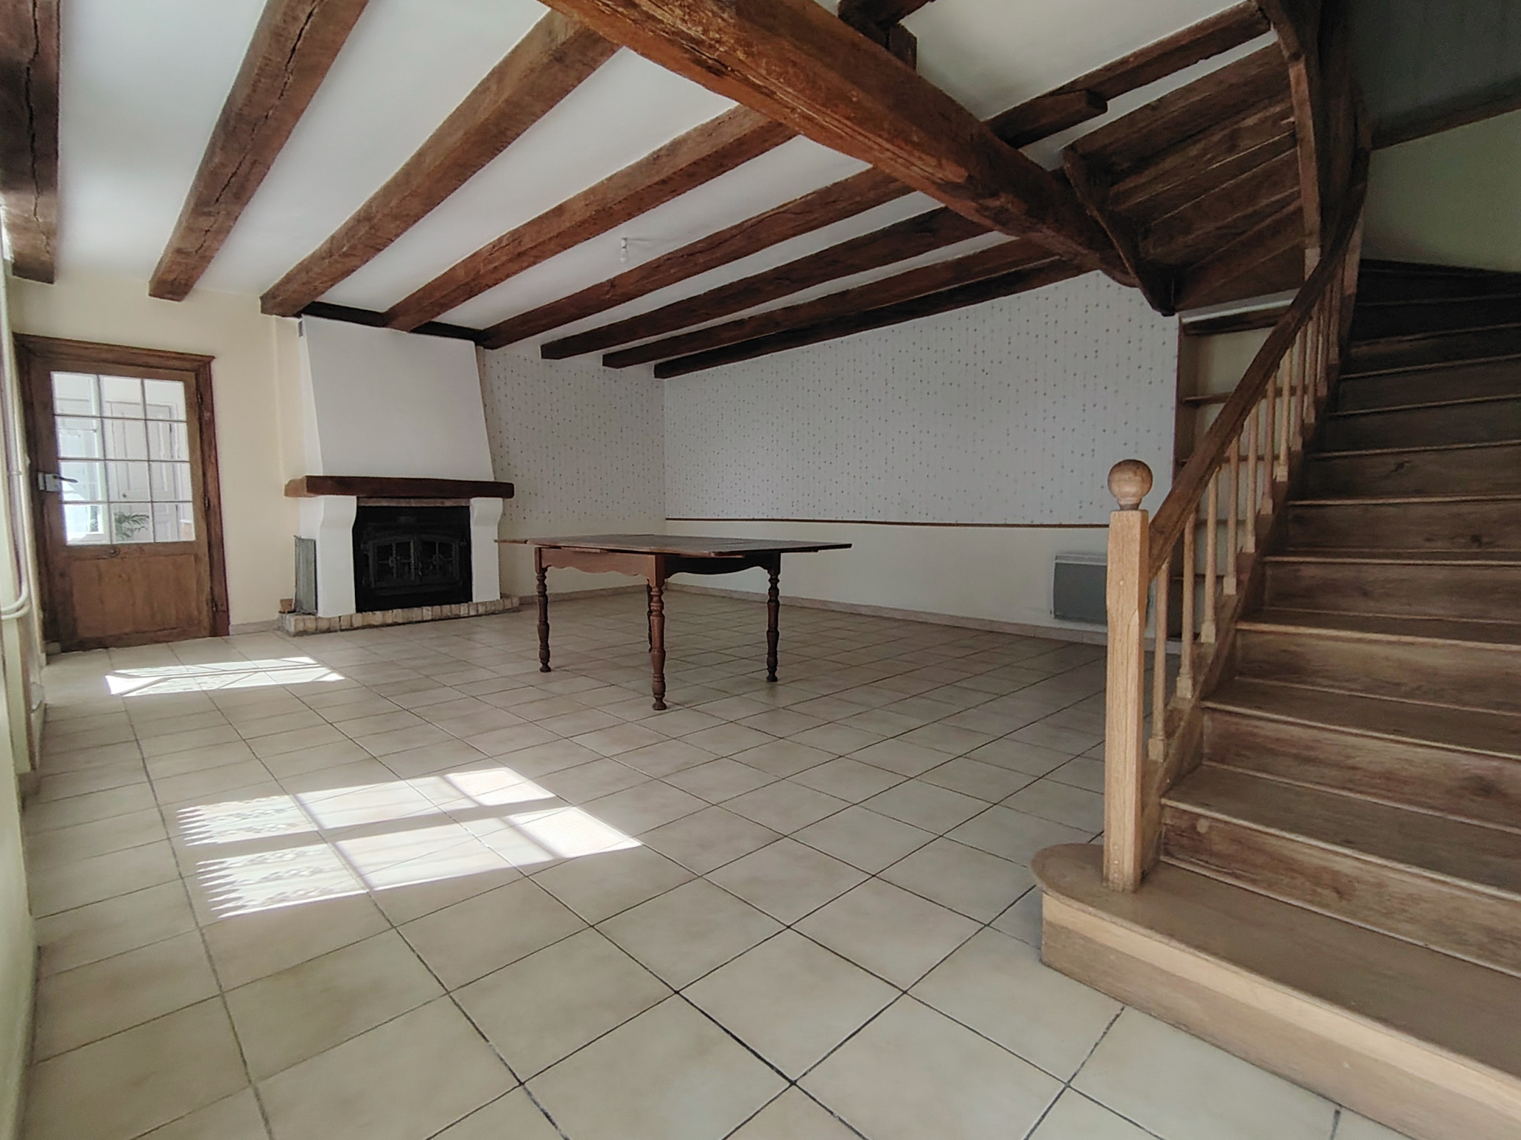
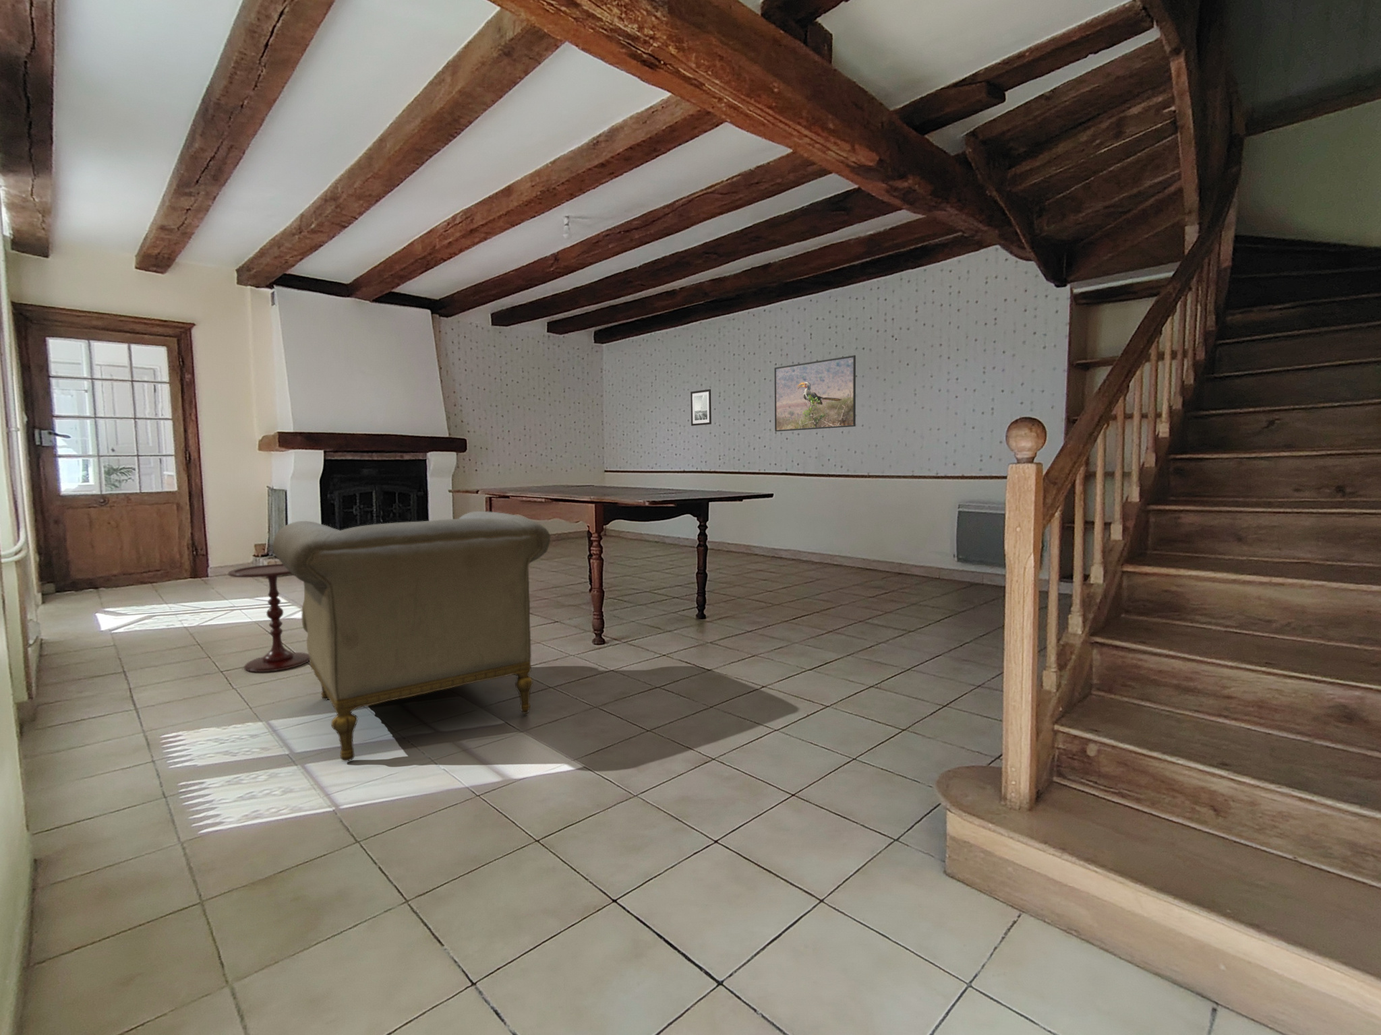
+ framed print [773,354,857,432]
+ wall art [689,389,712,426]
+ side table [227,563,310,673]
+ armchair [272,511,551,762]
